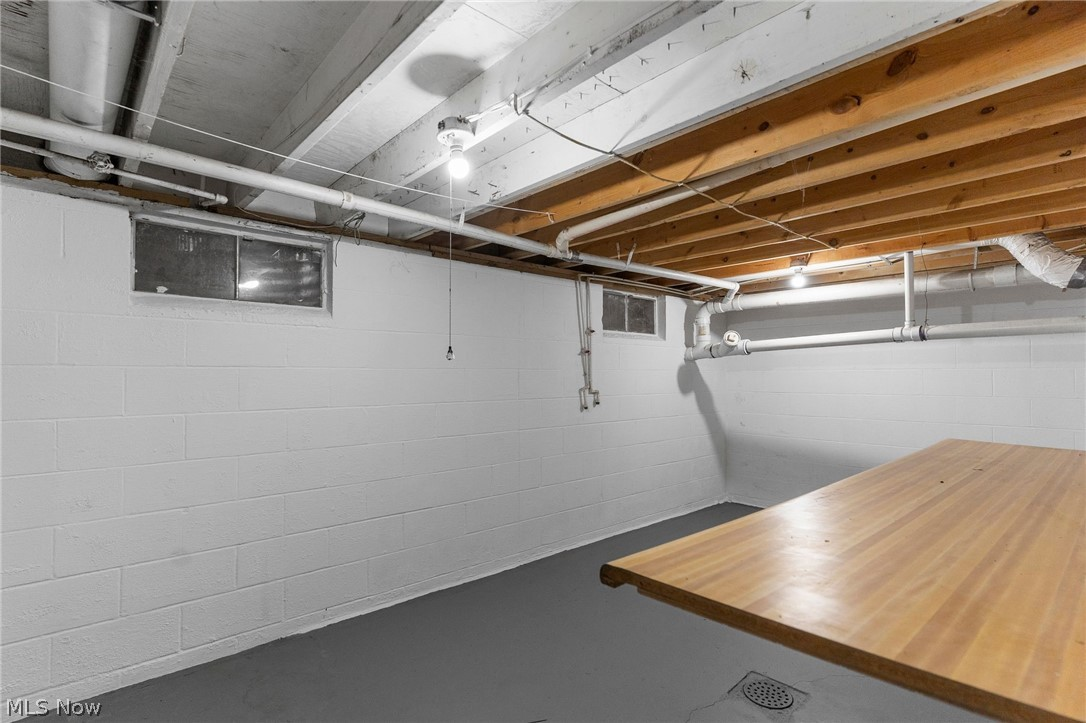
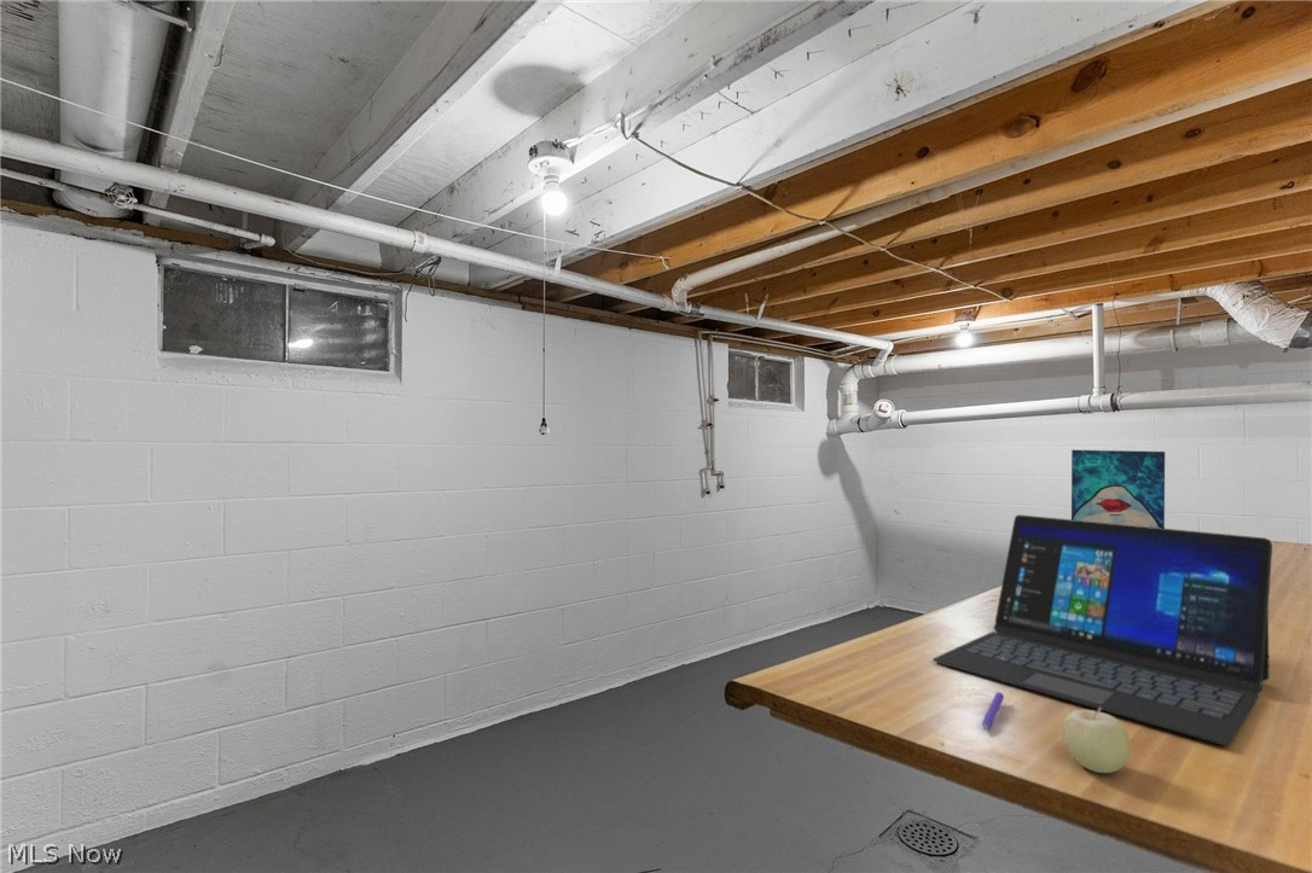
+ pen [981,691,1005,731]
+ laptop [931,513,1273,746]
+ fruit [1061,708,1131,774]
+ wall art [1070,449,1166,529]
